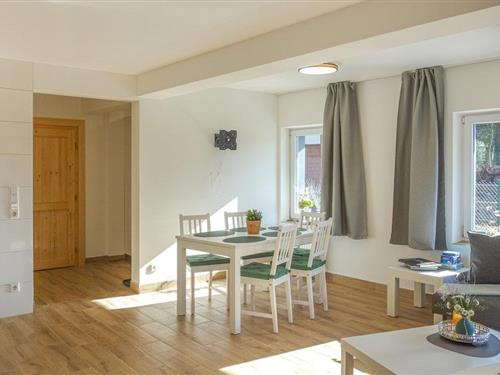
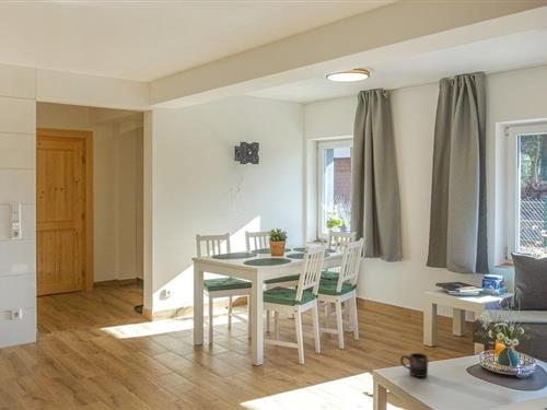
+ mug [399,352,429,378]
